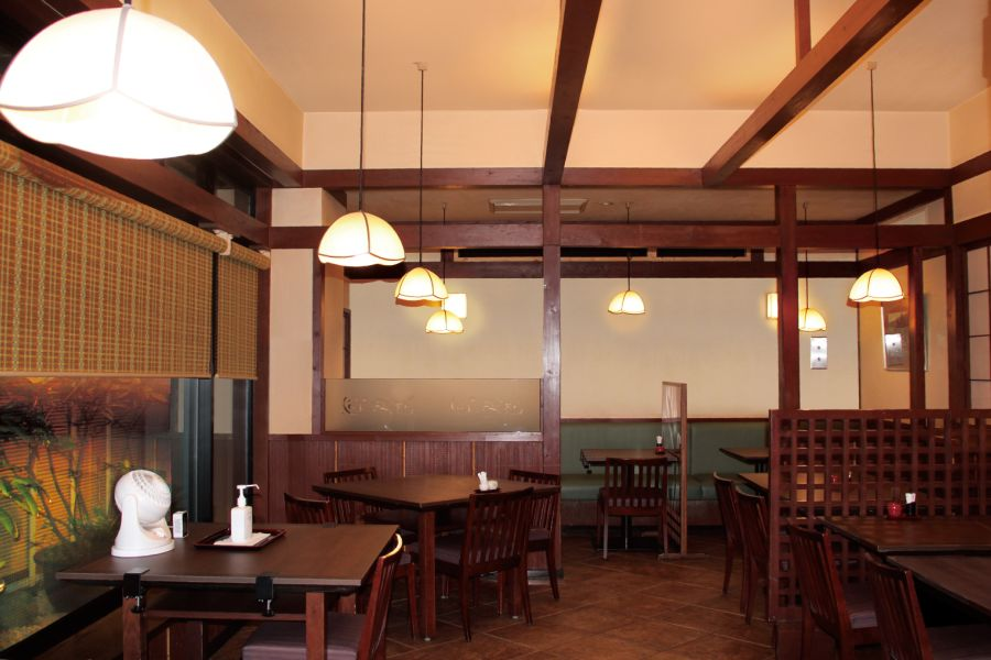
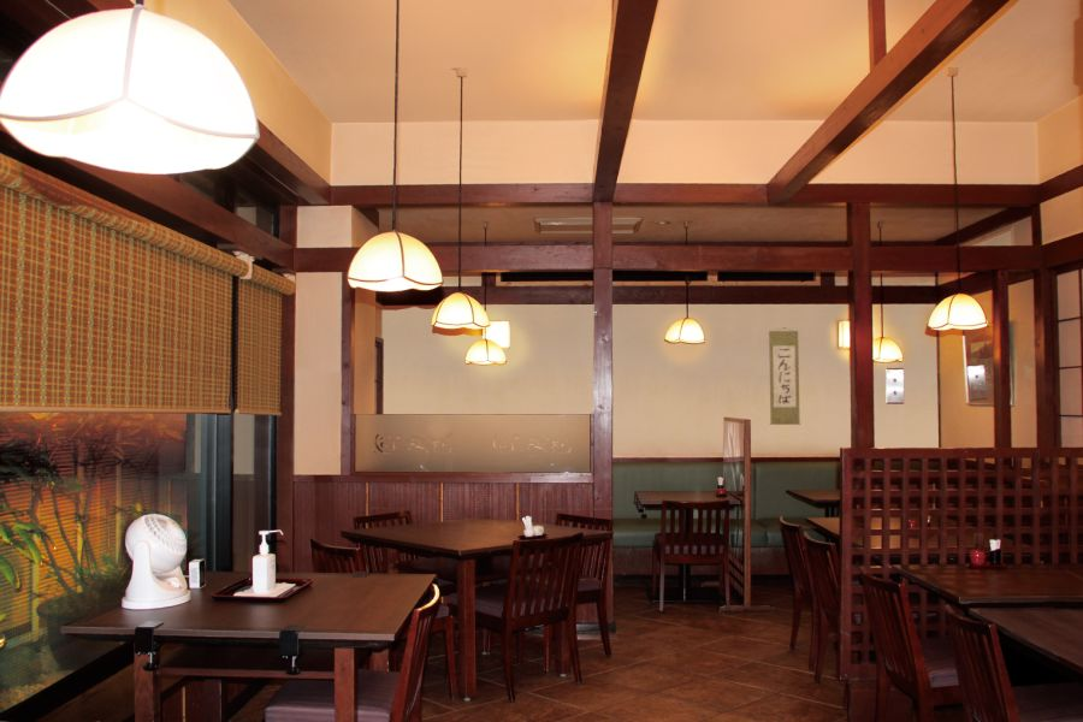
+ wall scroll [768,326,801,426]
